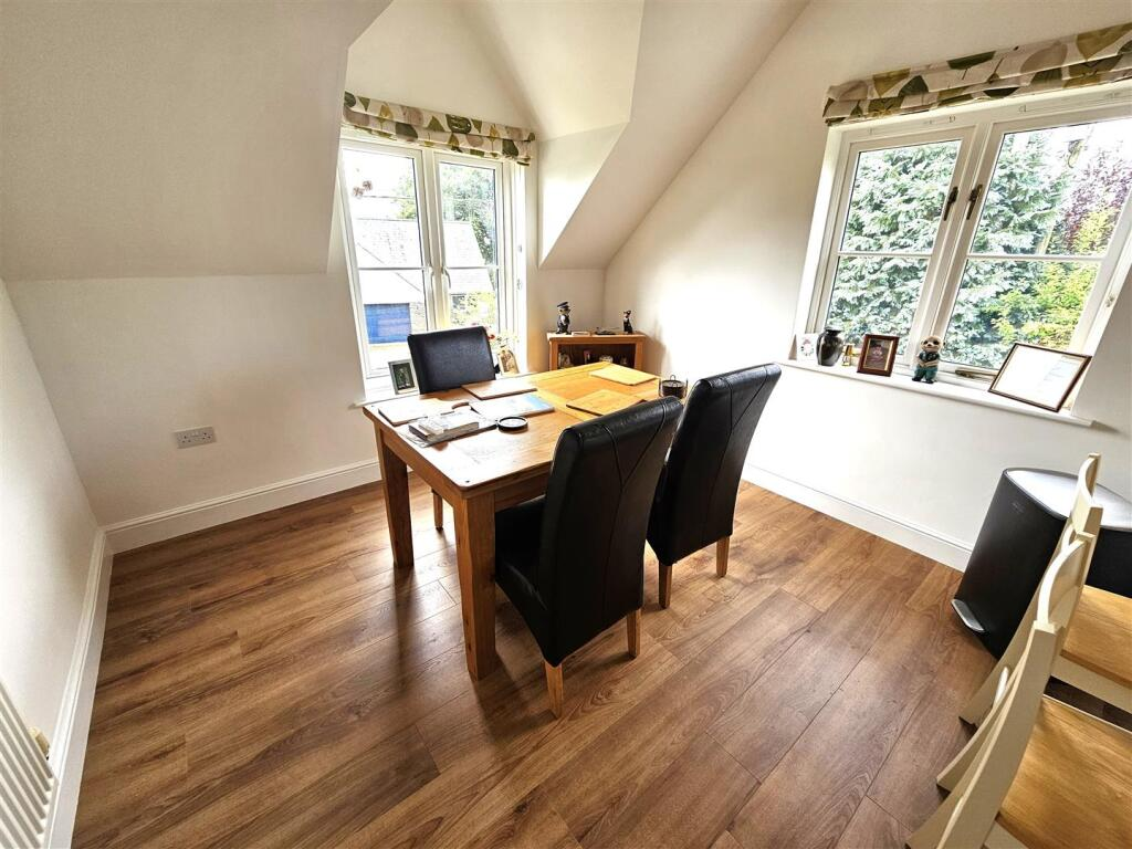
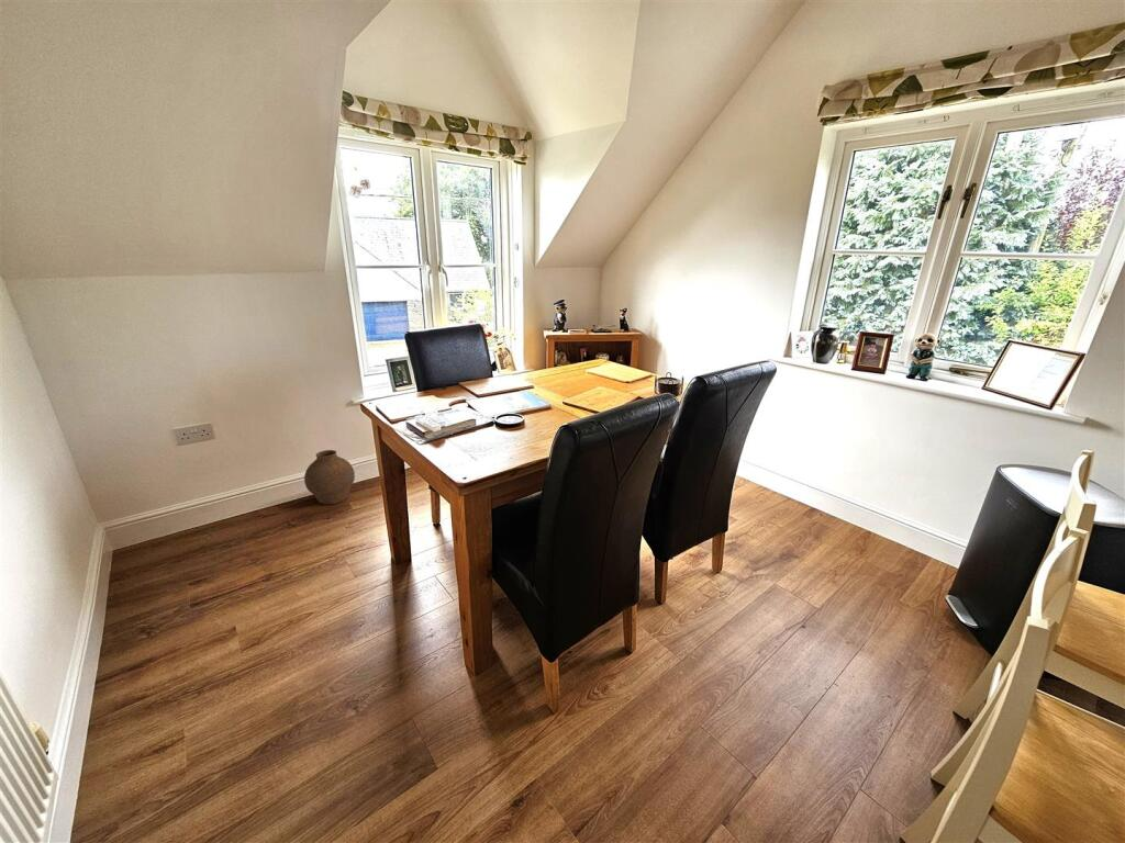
+ vase [303,449,356,505]
